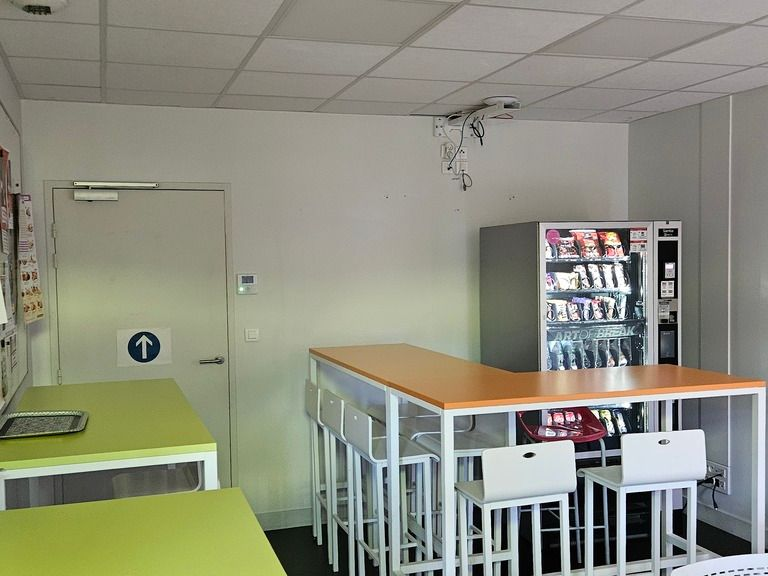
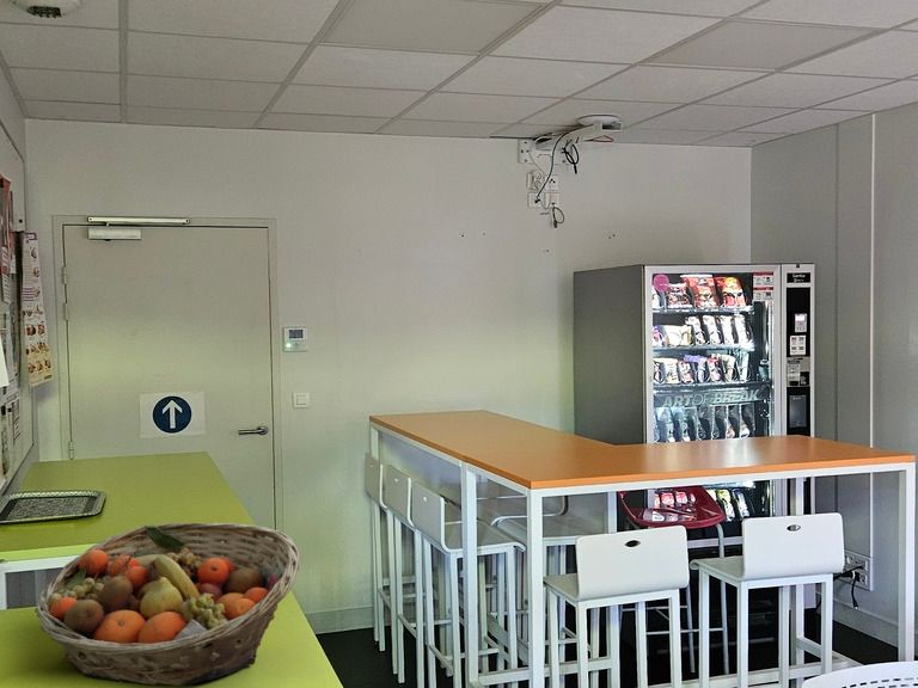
+ fruit basket [35,521,301,687]
